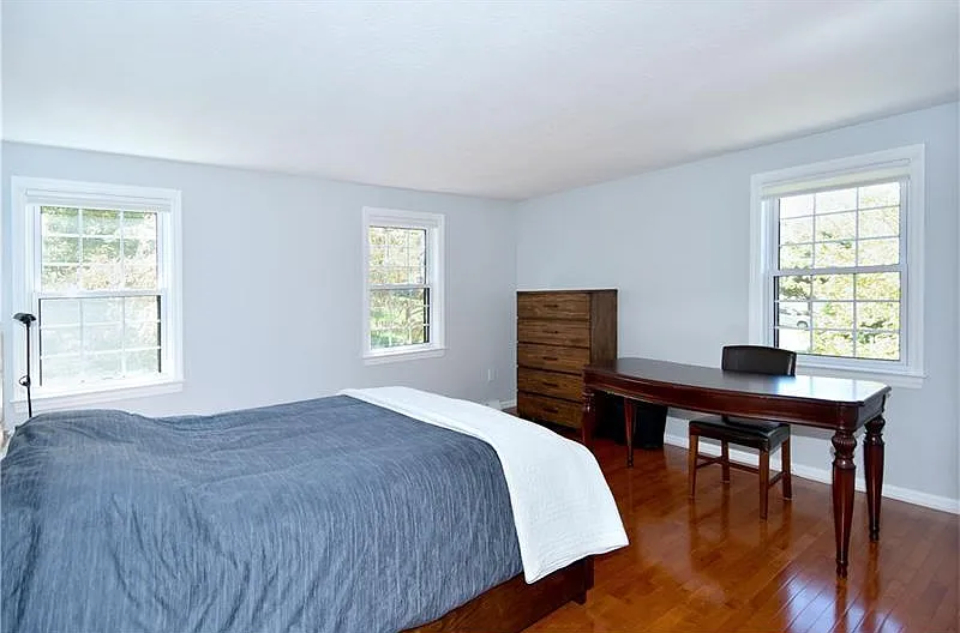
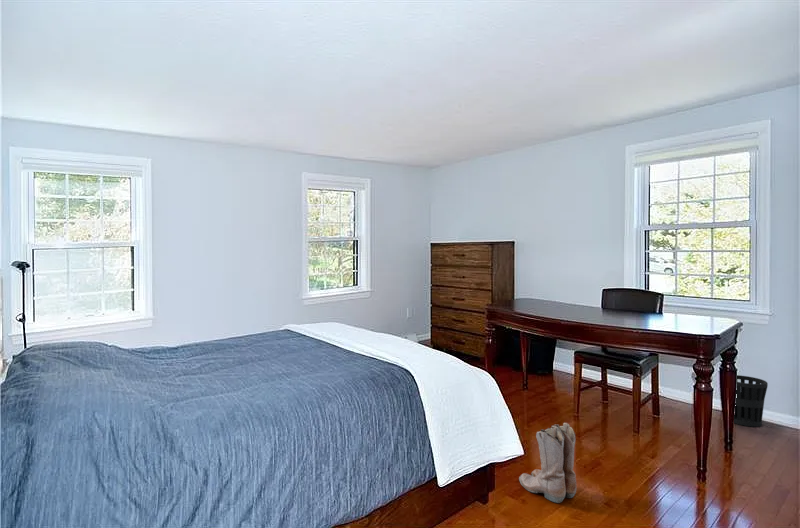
+ wastebasket [733,374,769,428]
+ boots [518,422,577,504]
